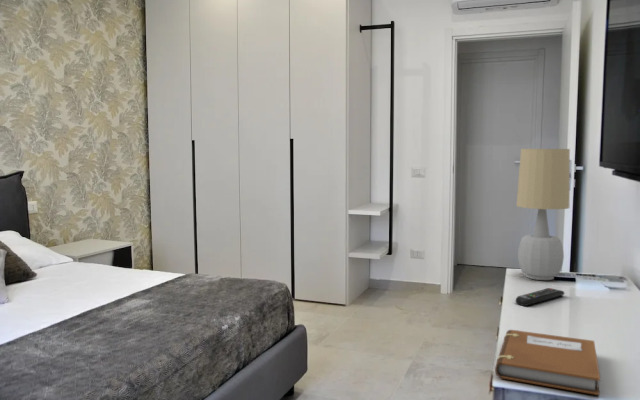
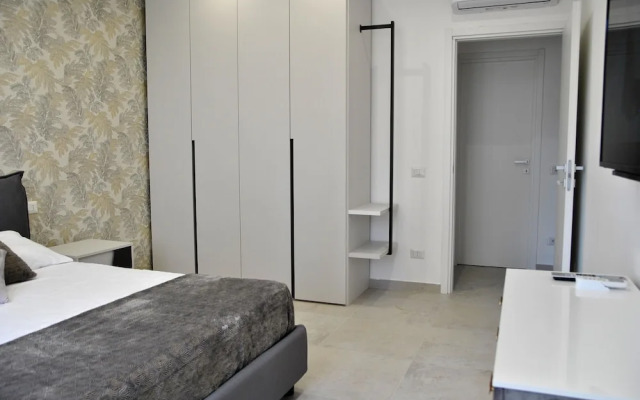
- notebook [494,329,601,396]
- remote control [515,287,565,307]
- table lamp [516,148,571,281]
